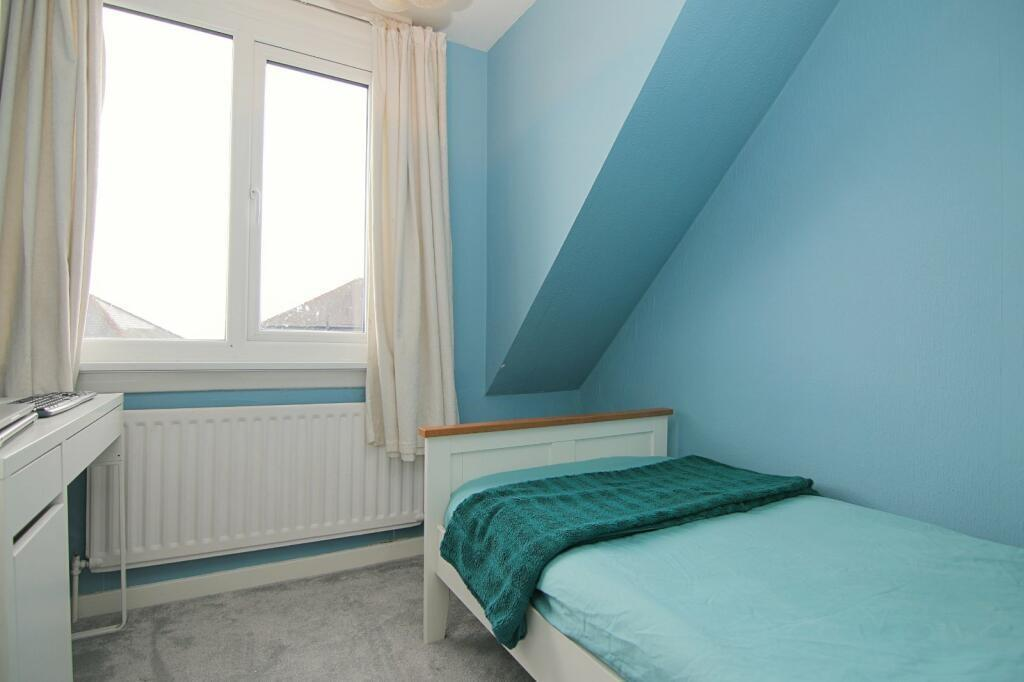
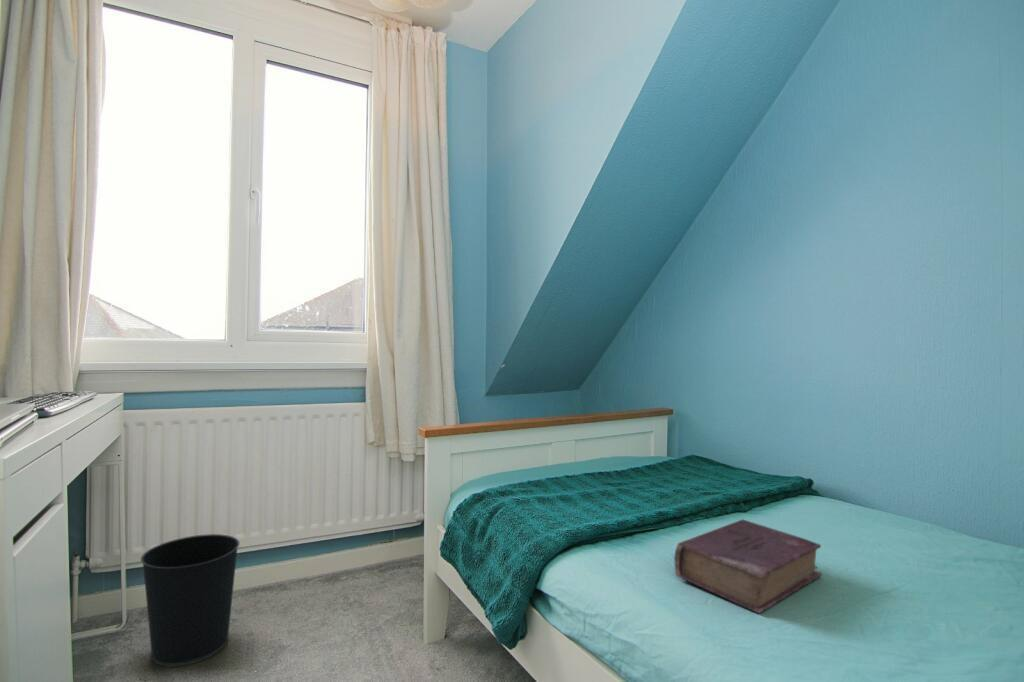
+ book [673,518,823,615]
+ wastebasket [140,533,241,668]
